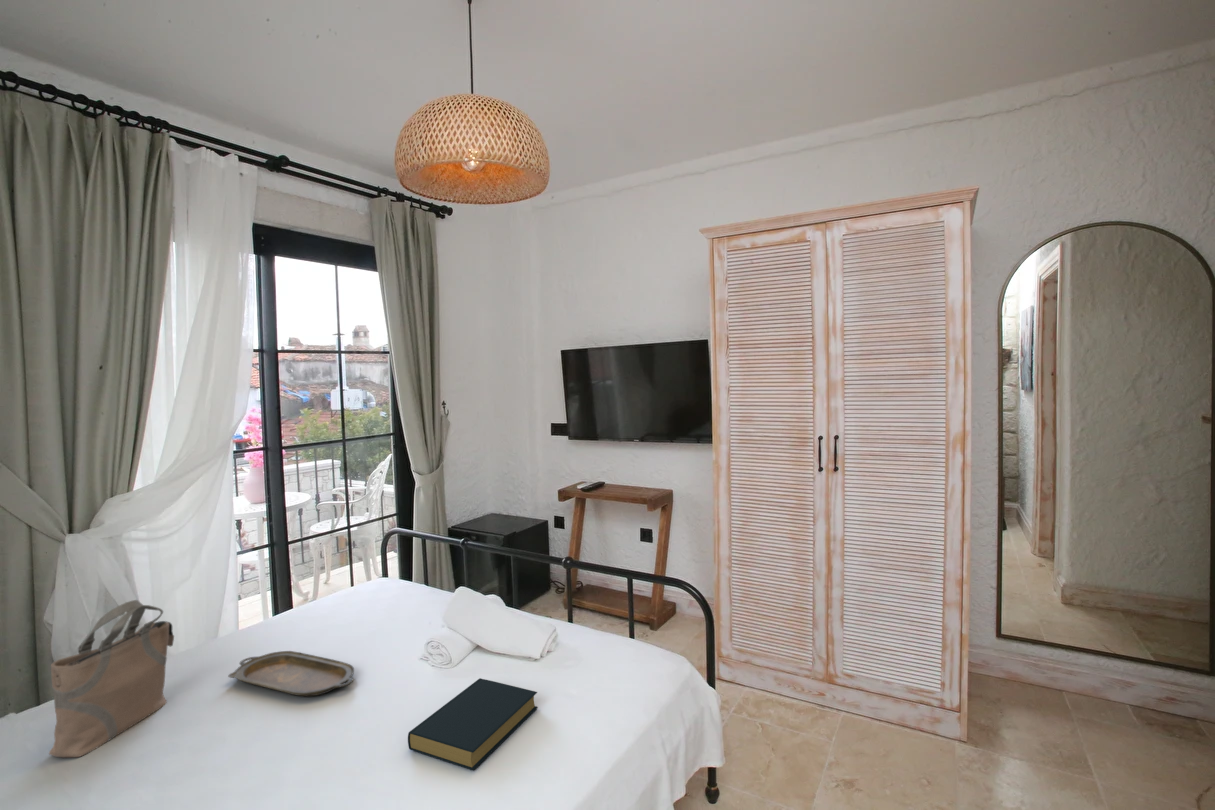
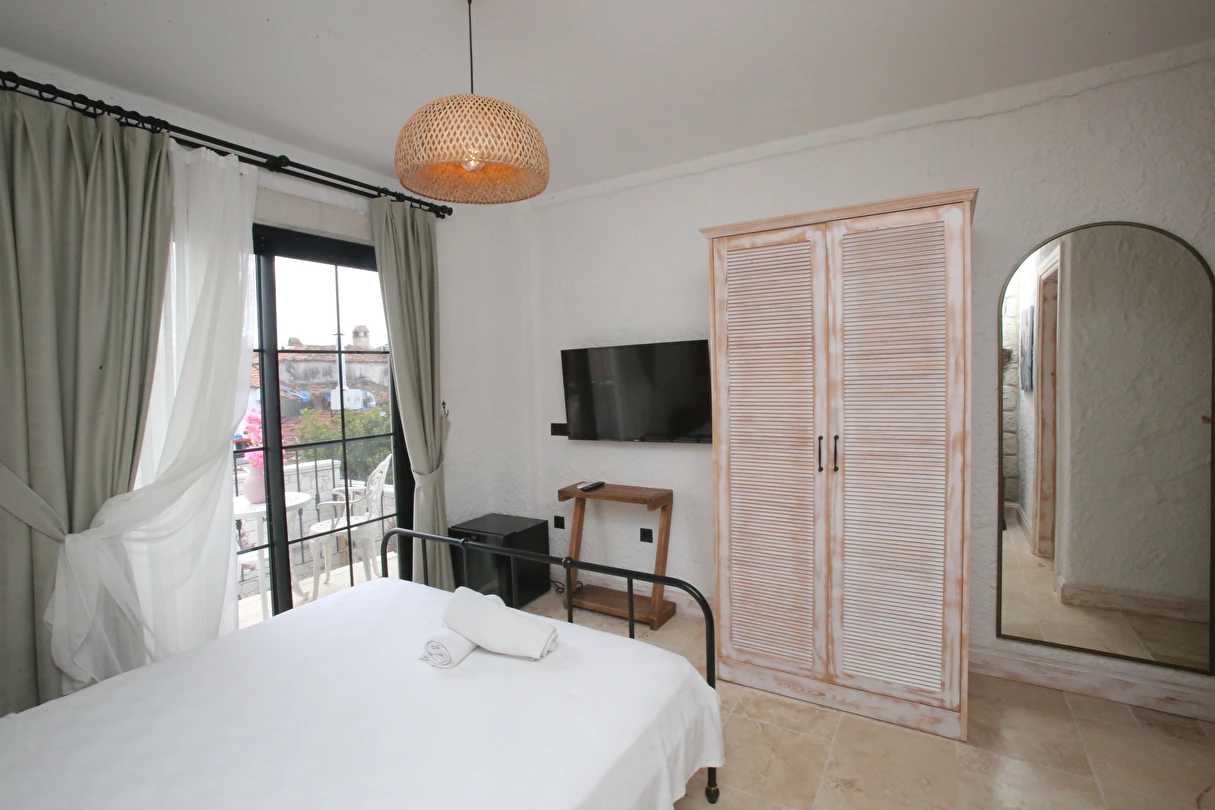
- tote bag [48,599,175,758]
- serving tray [227,650,355,698]
- hardback book [407,677,539,771]
